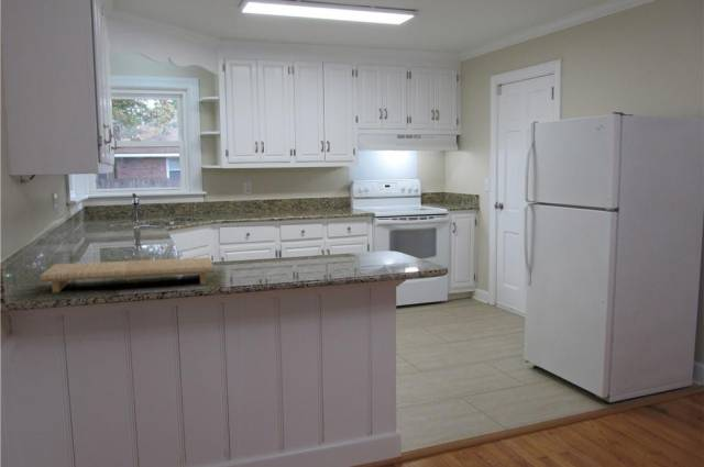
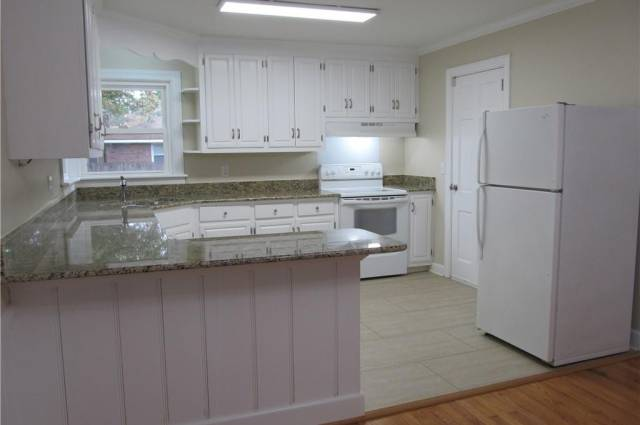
- cutting board [40,256,216,293]
